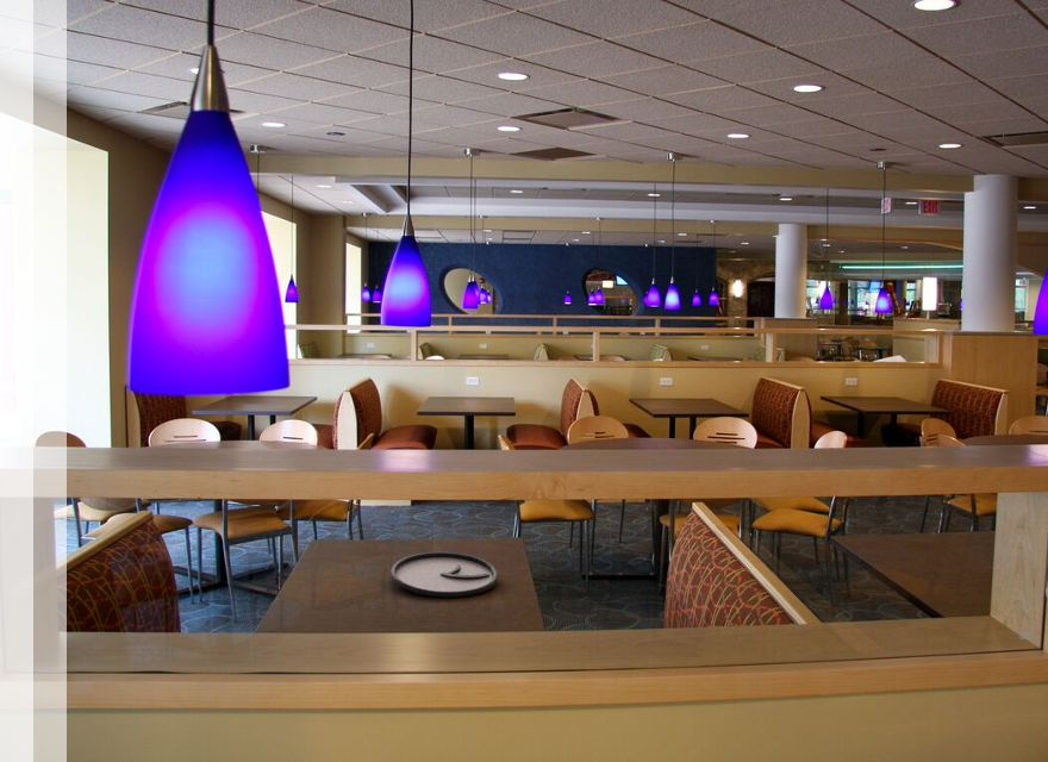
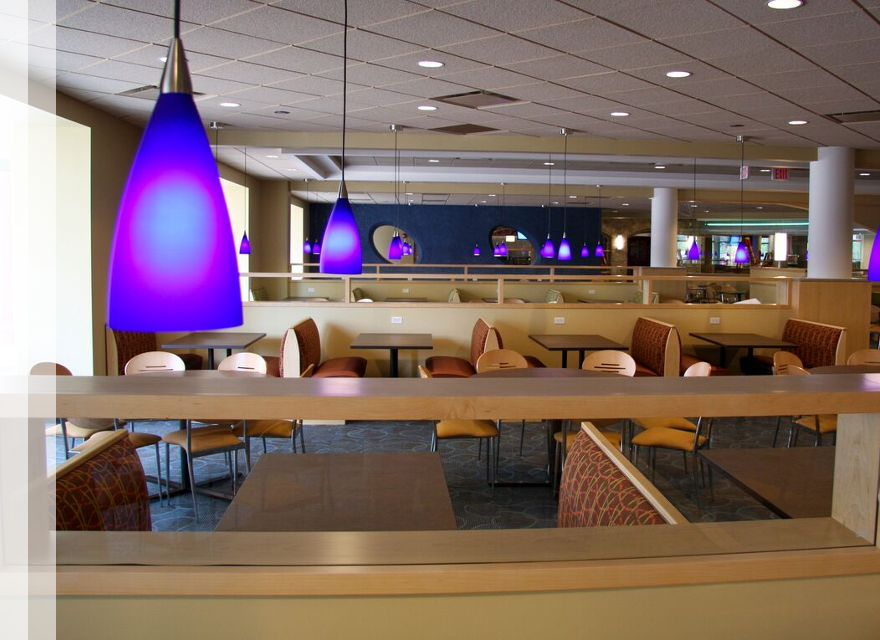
- plate [389,551,499,599]
